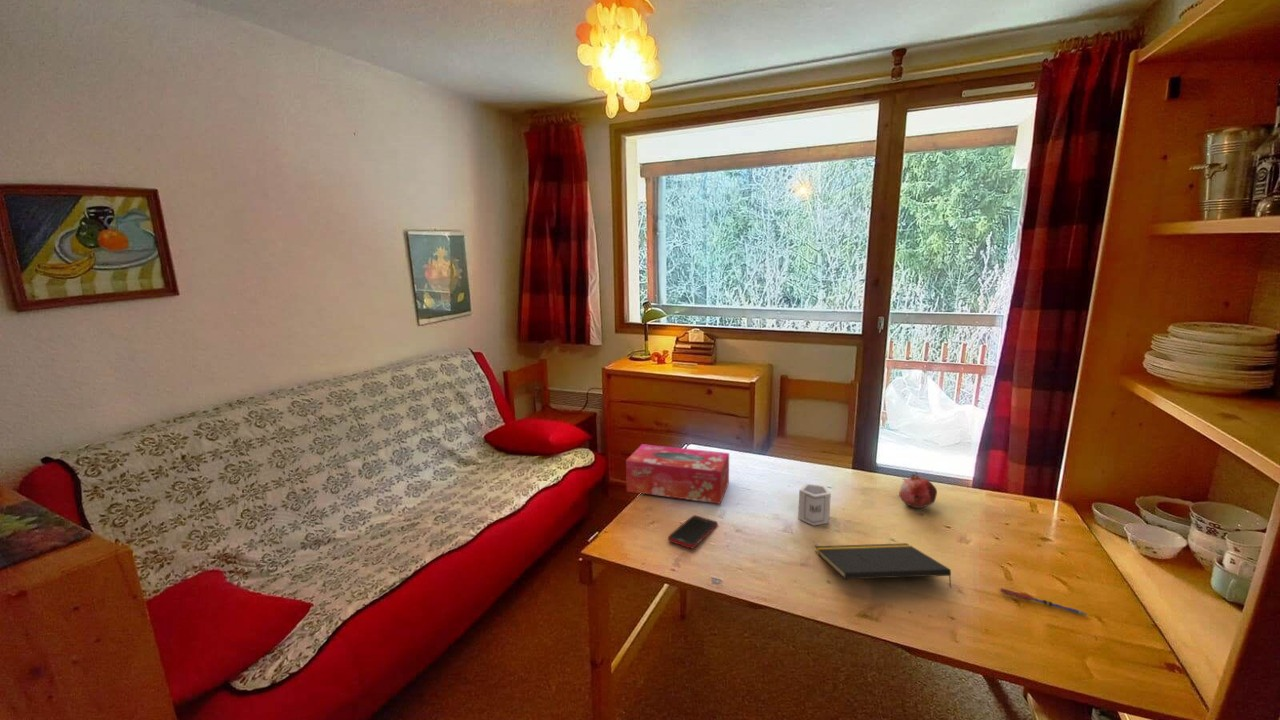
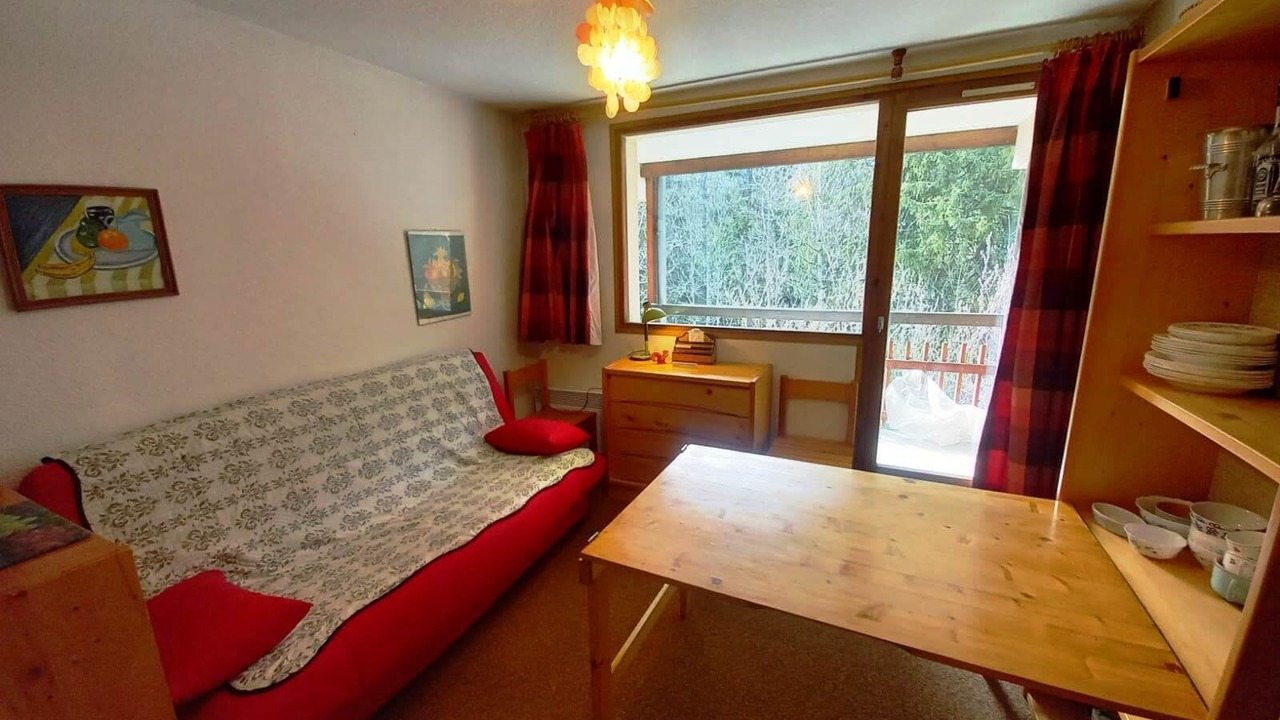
- cell phone [667,514,719,549]
- fruit [898,471,938,509]
- notepad [814,542,953,590]
- tissue box [625,443,730,505]
- pen [1000,587,1087,617]
- cup [797,483,832,527]
